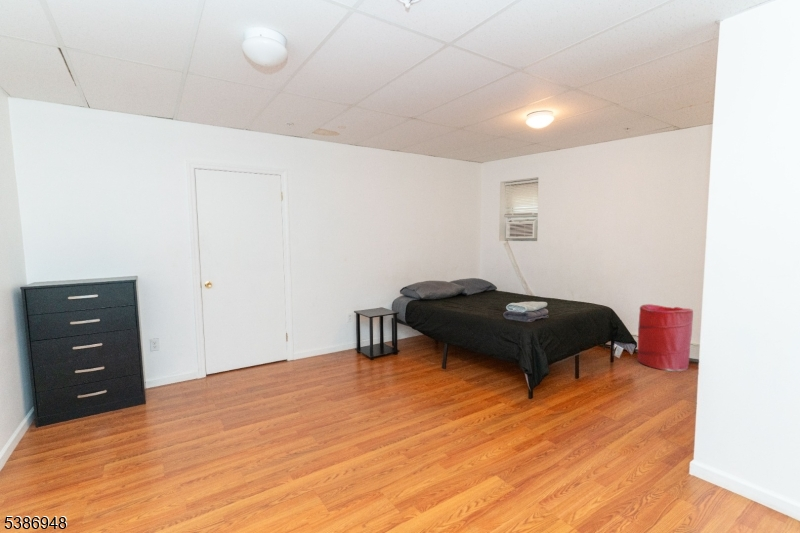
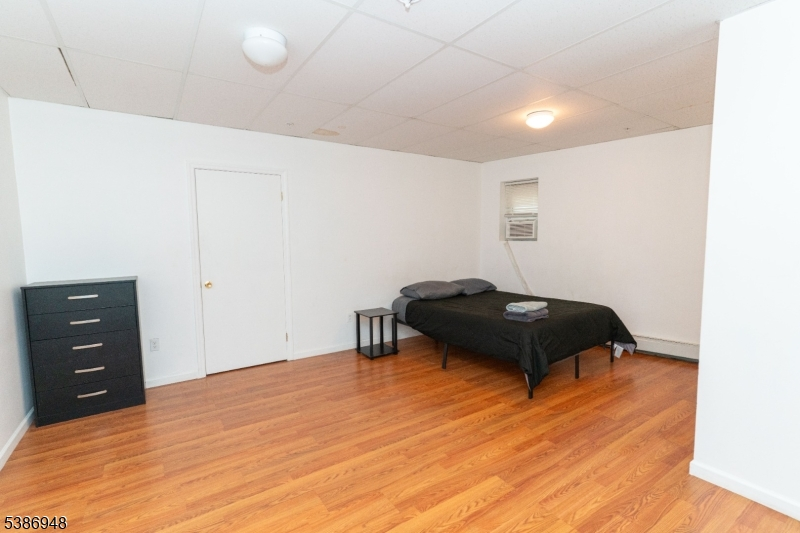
- laundry hamper [637,303,694,372]
